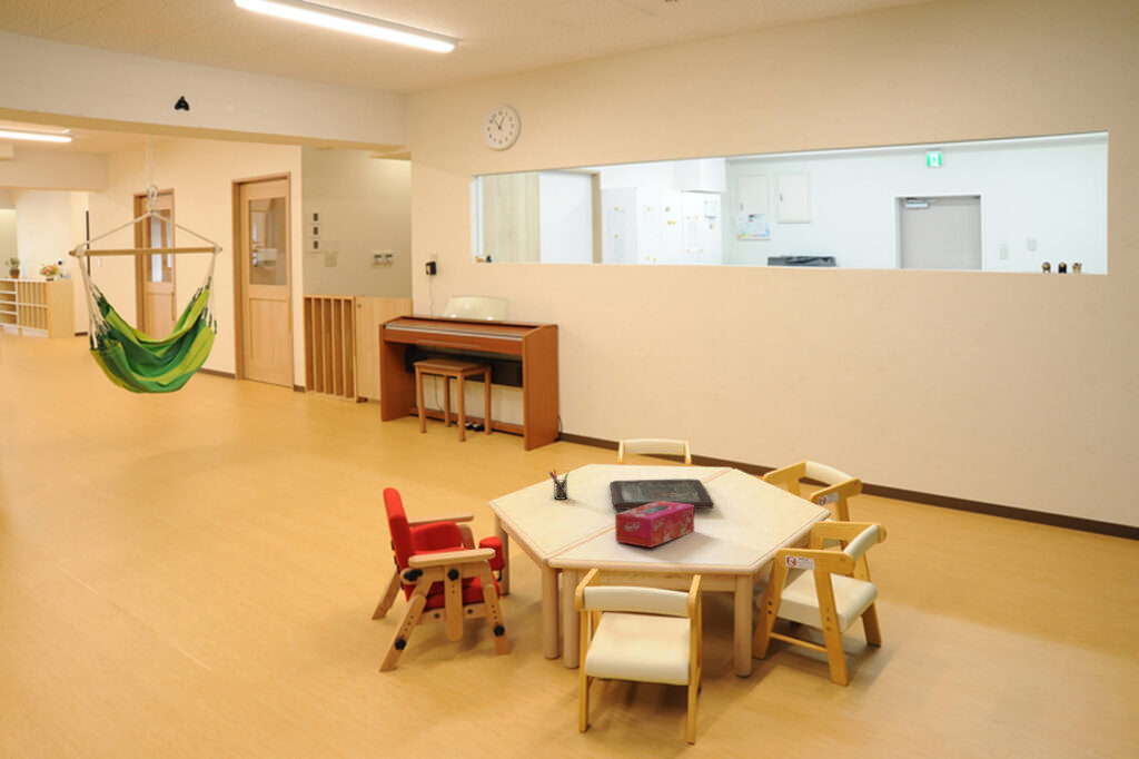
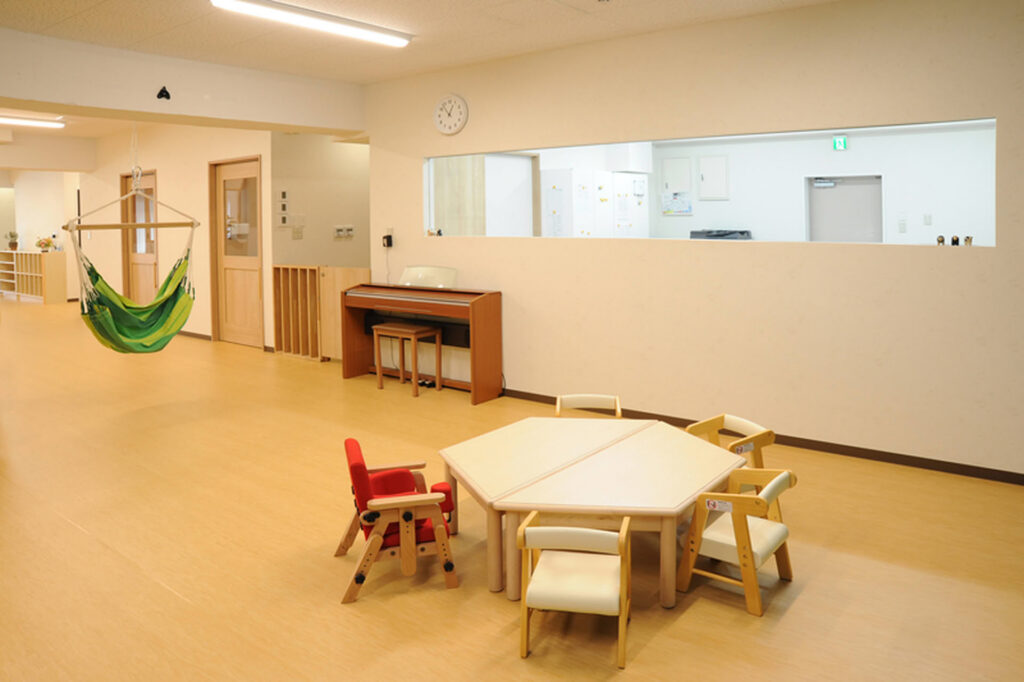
- tissue box [614,501,695,549]
- pen holder [548,469,571,501]
- board game [608,477,715,511]
